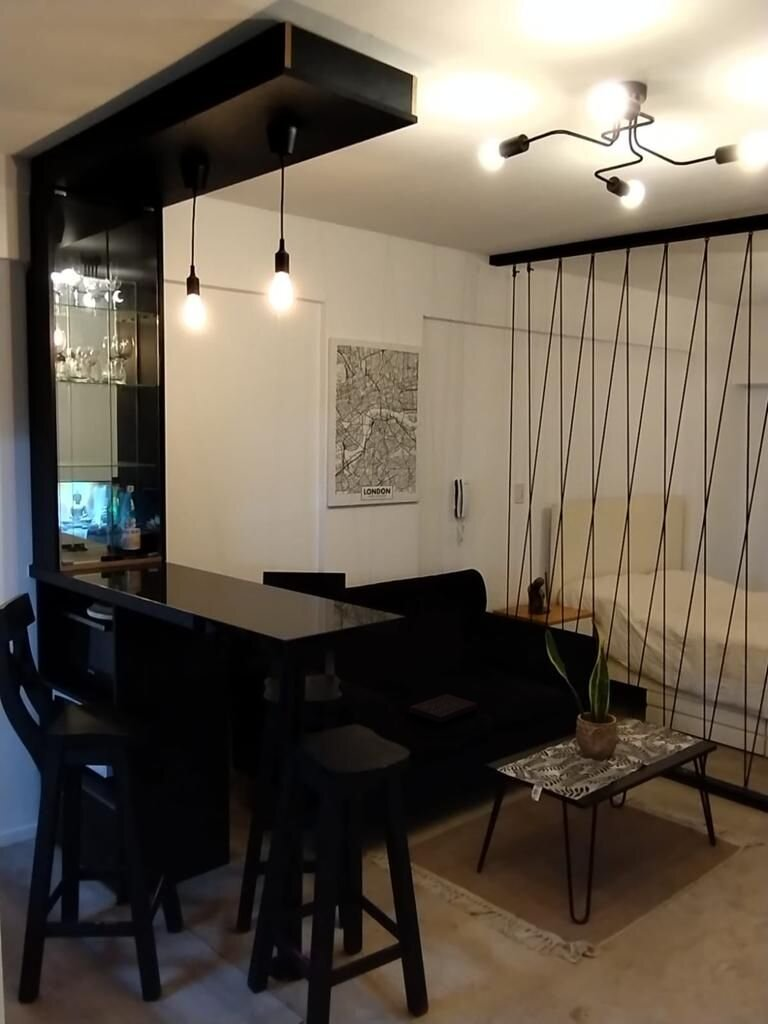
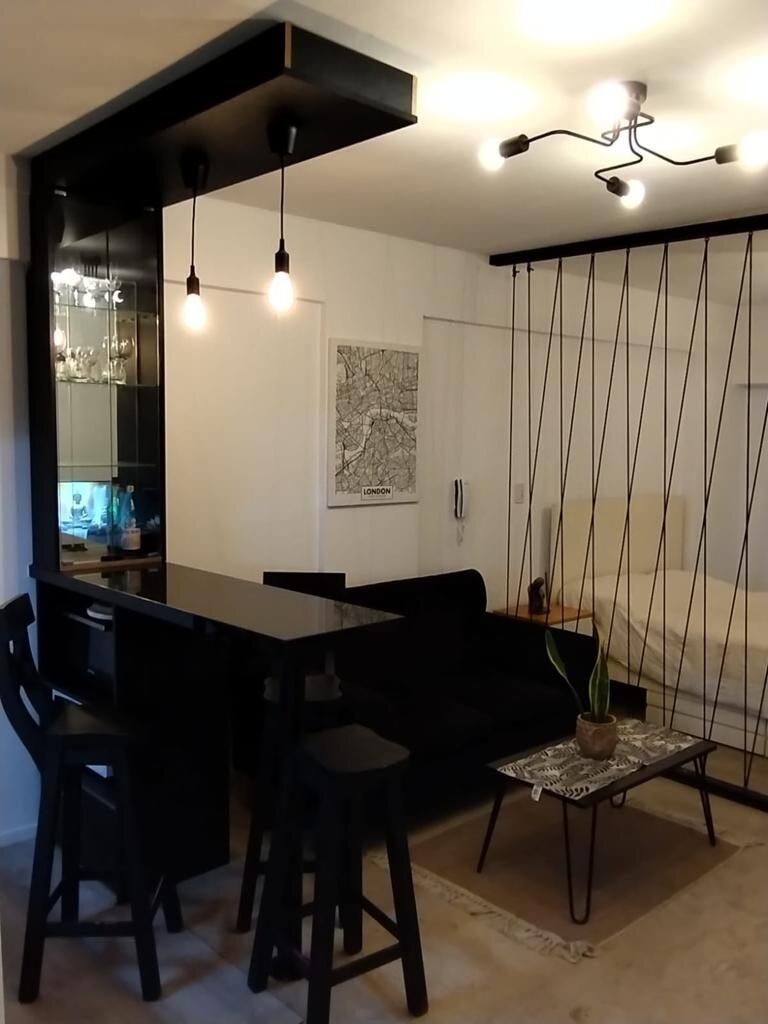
- book [408,693,478,724]
